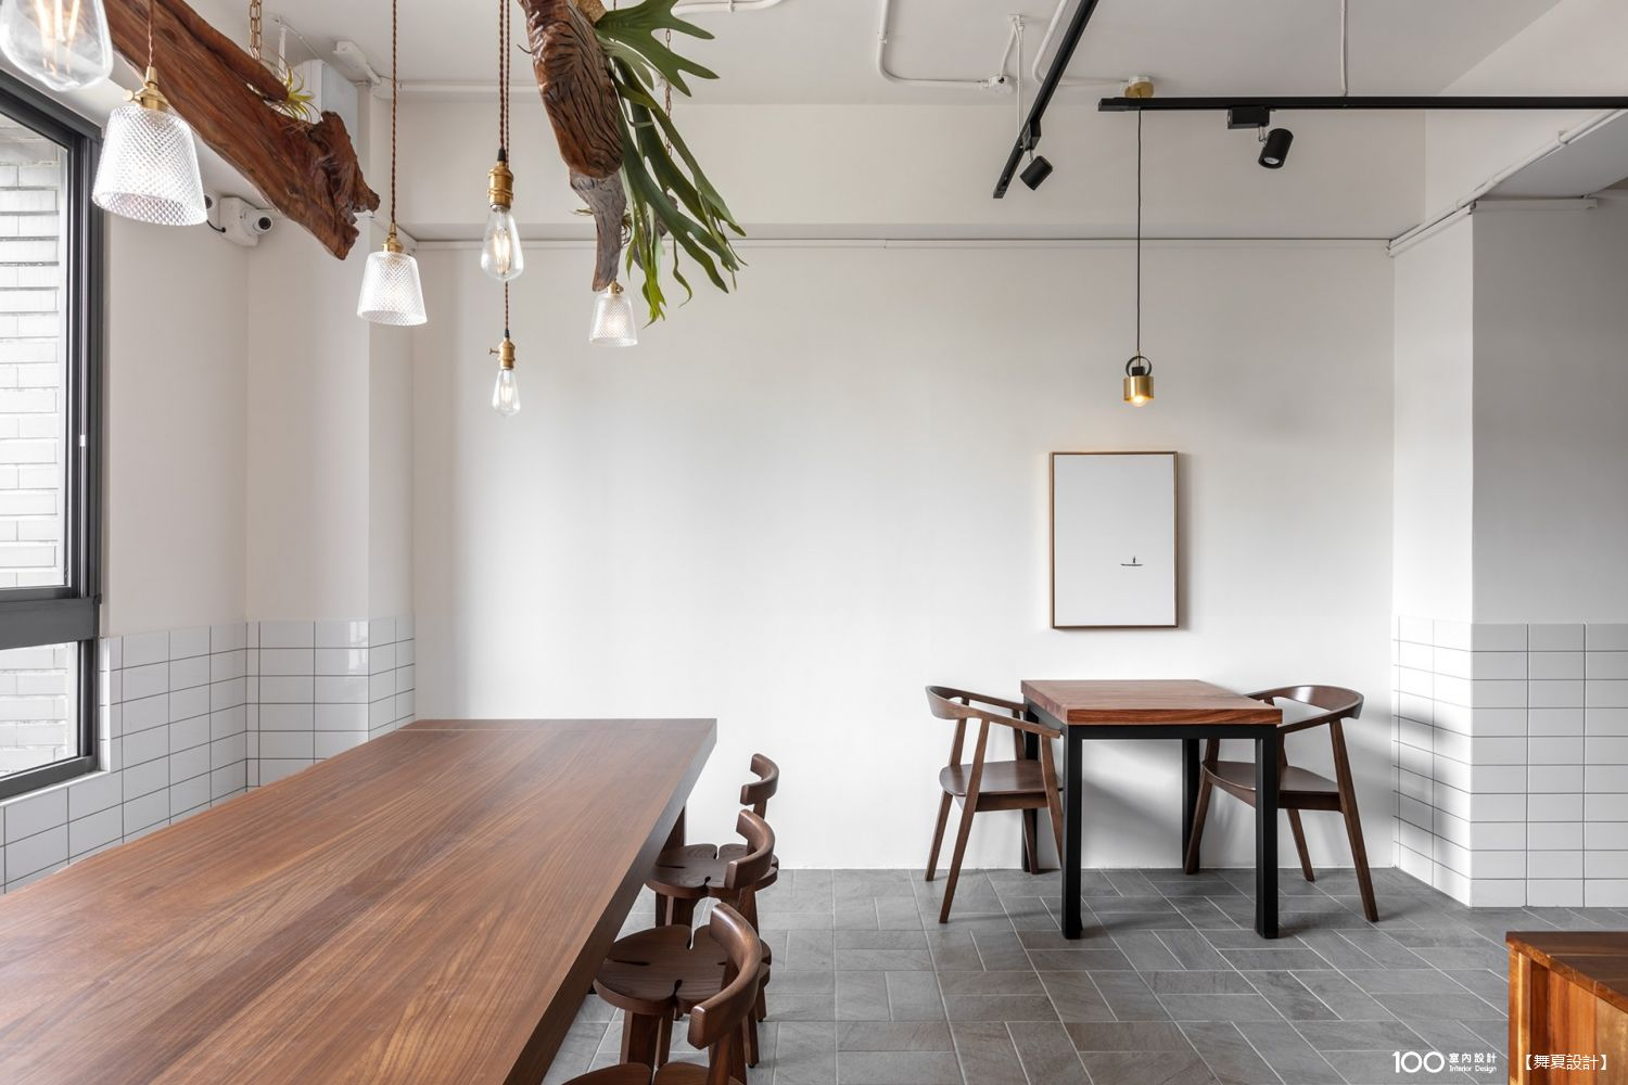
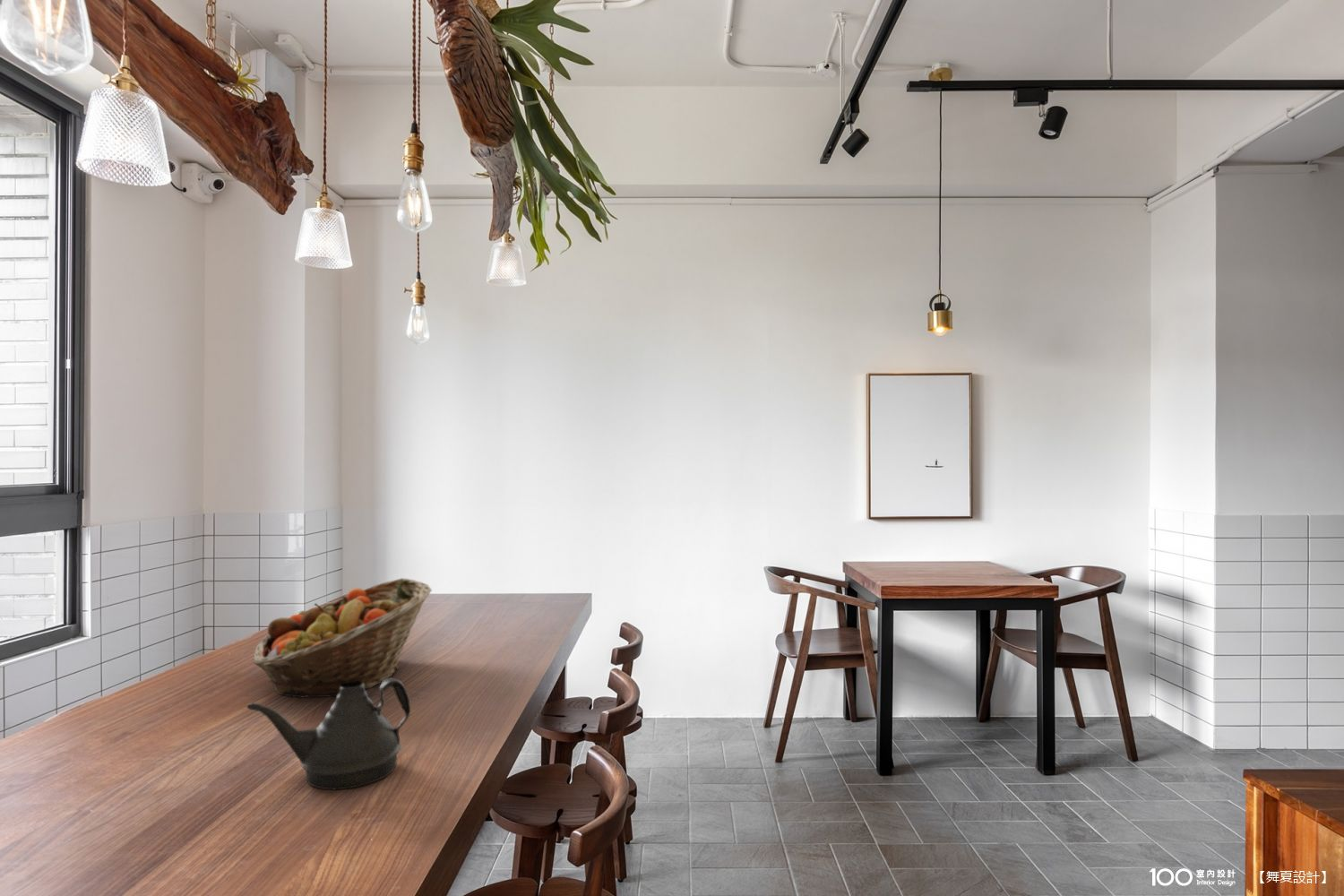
+ fruit basket [253,577,433,699]
+ teapot [246,677,411,790]
